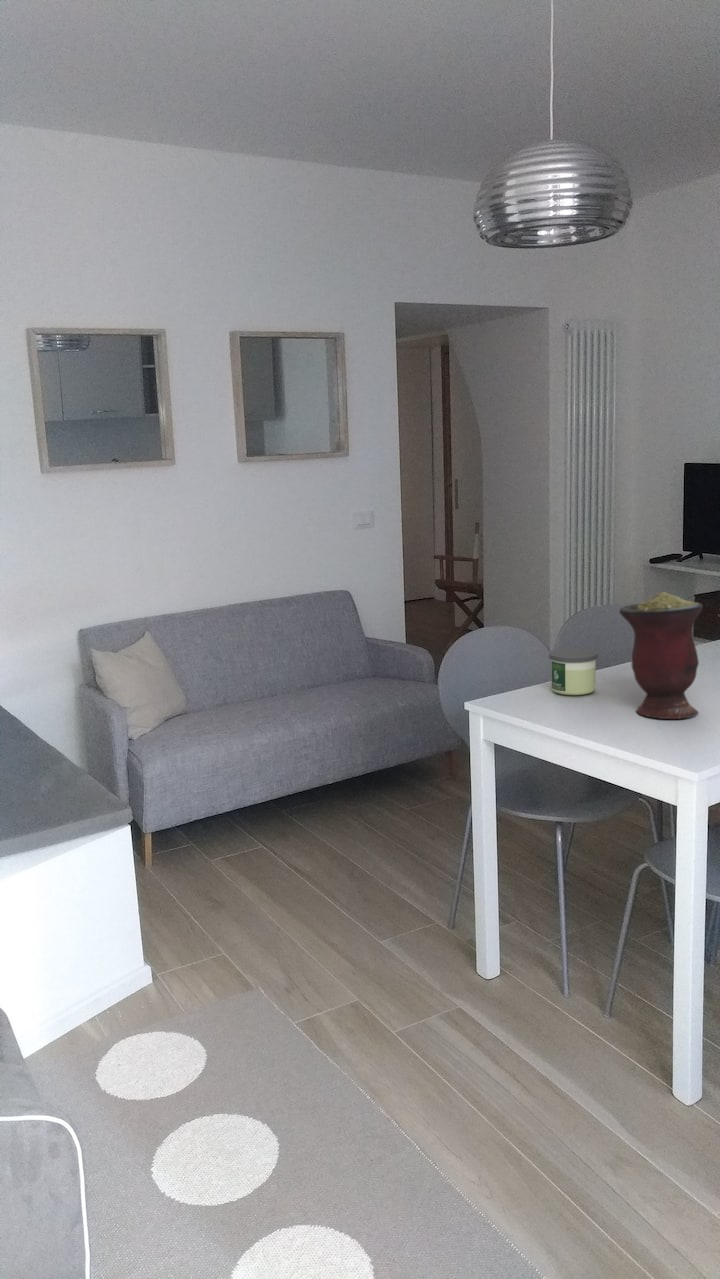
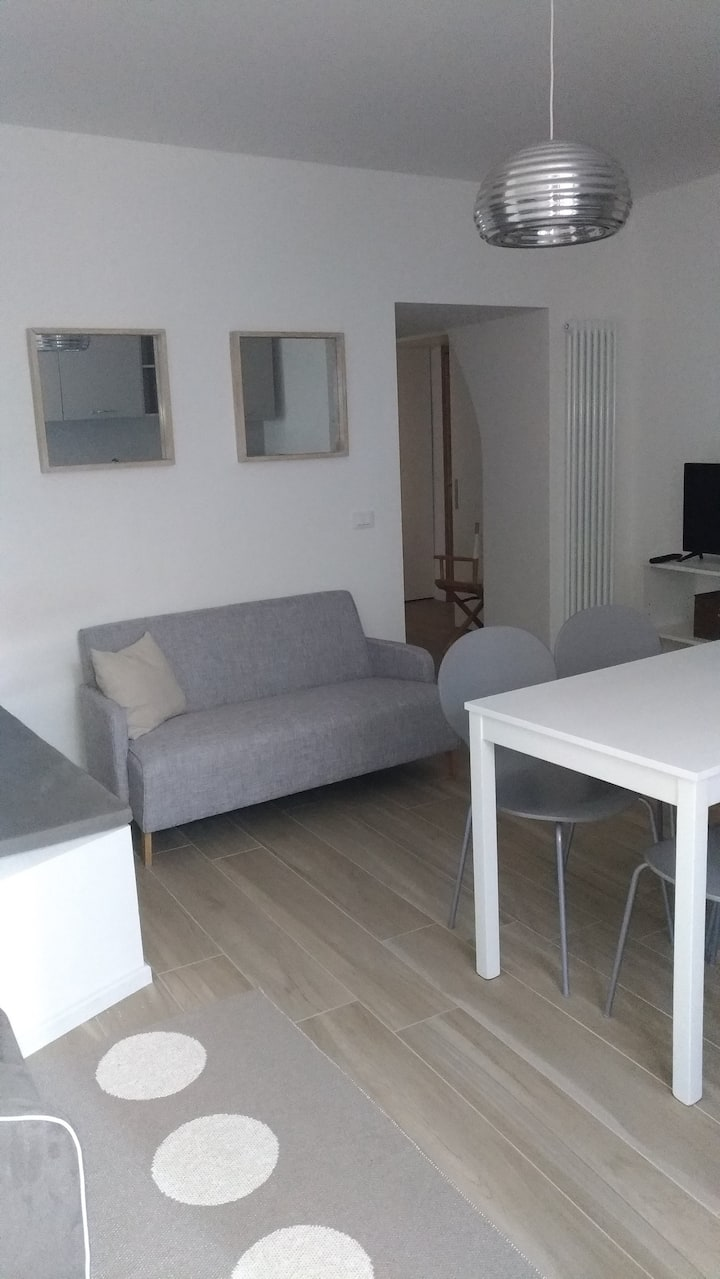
- candle [548,647,599,696]
- vase [618,591,704,720]
